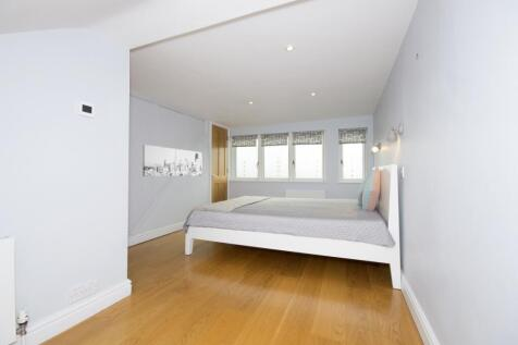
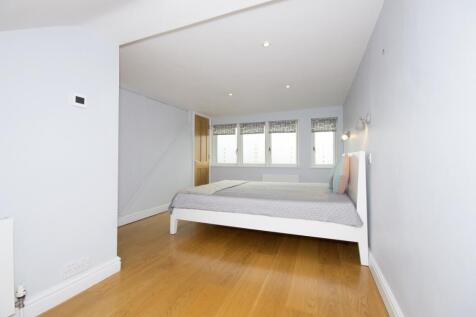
- wall art [141,144,203,177]
